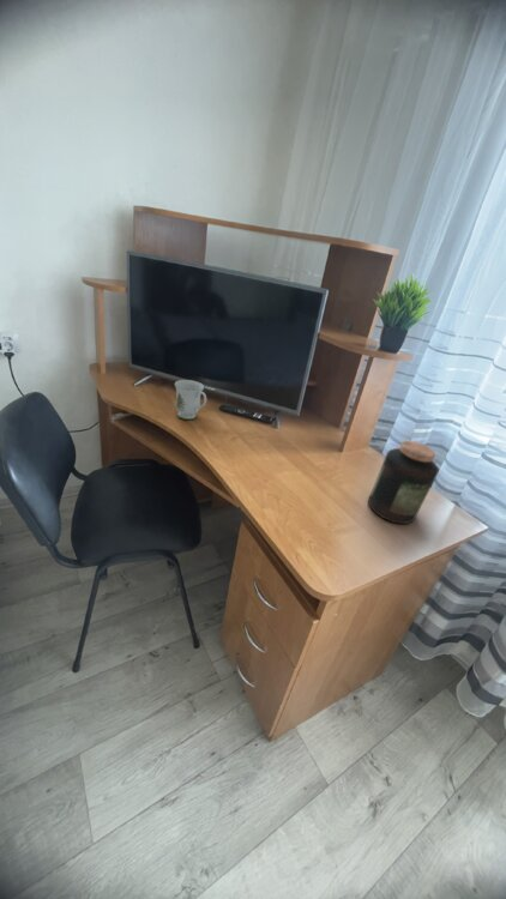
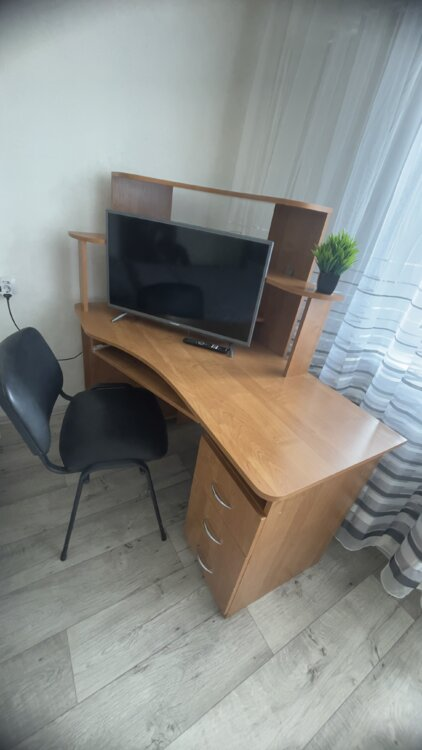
- mug [174,379,207,421]
- jar [367,440,440,525]
